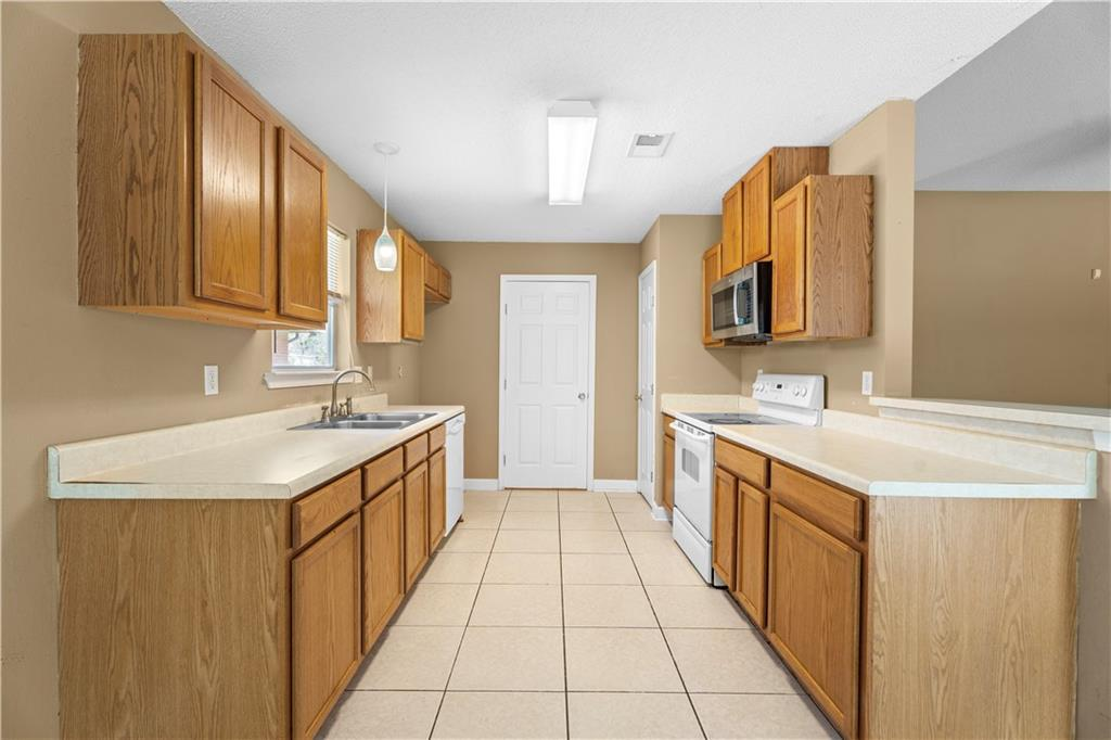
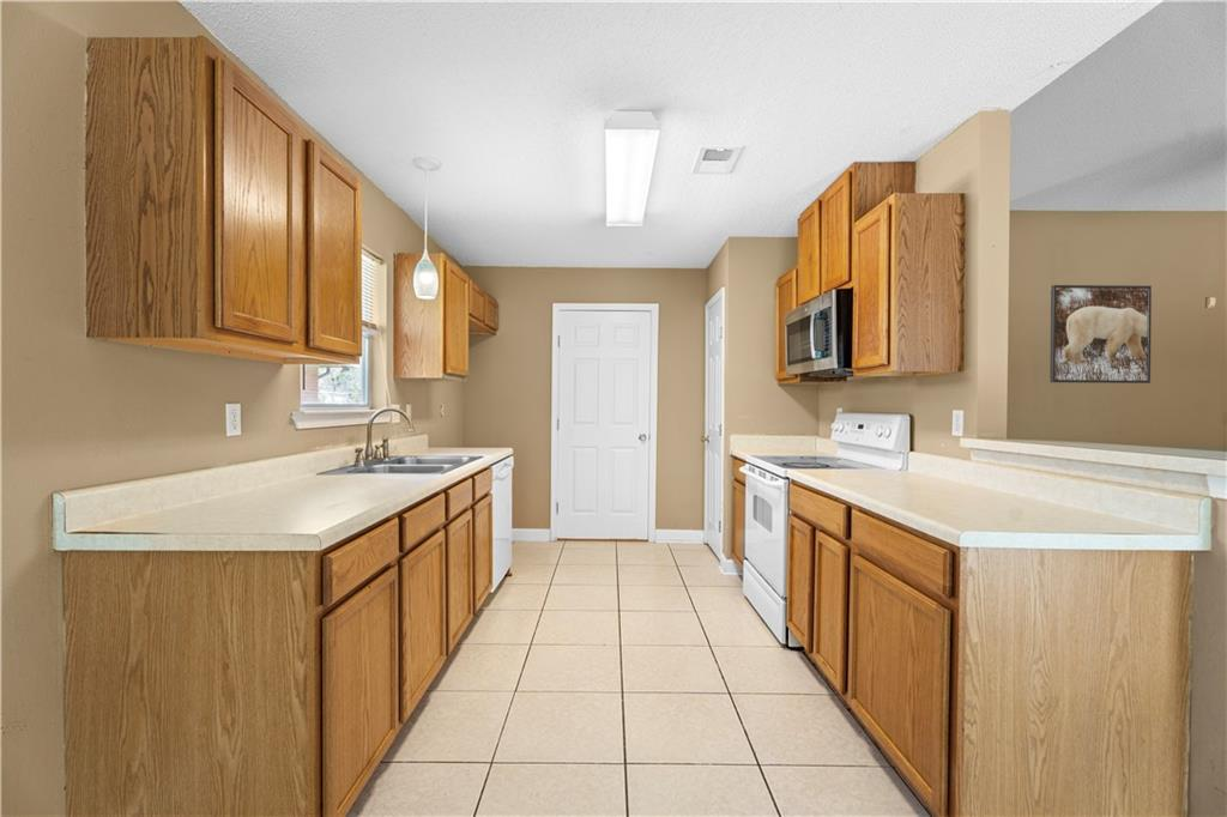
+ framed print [1048,284,1153,385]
